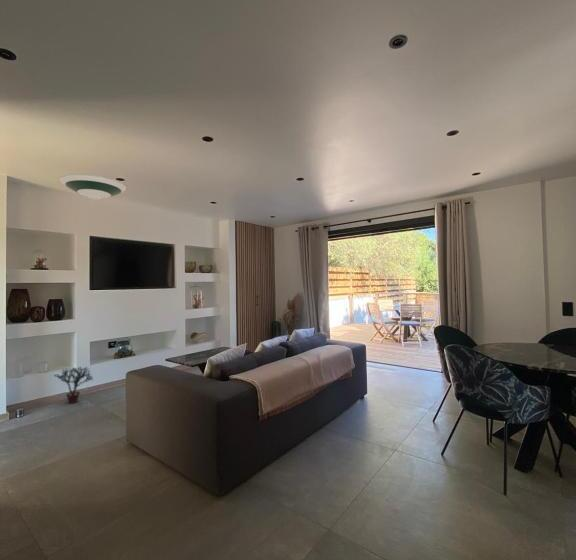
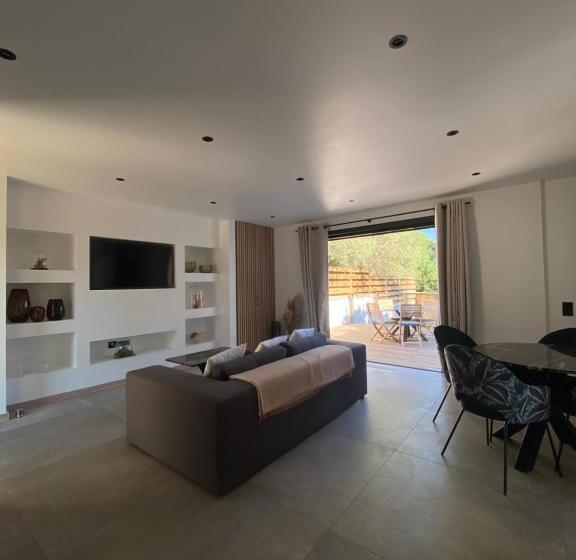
- potted plant [53,365,95,404]
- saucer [59,173,127,200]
